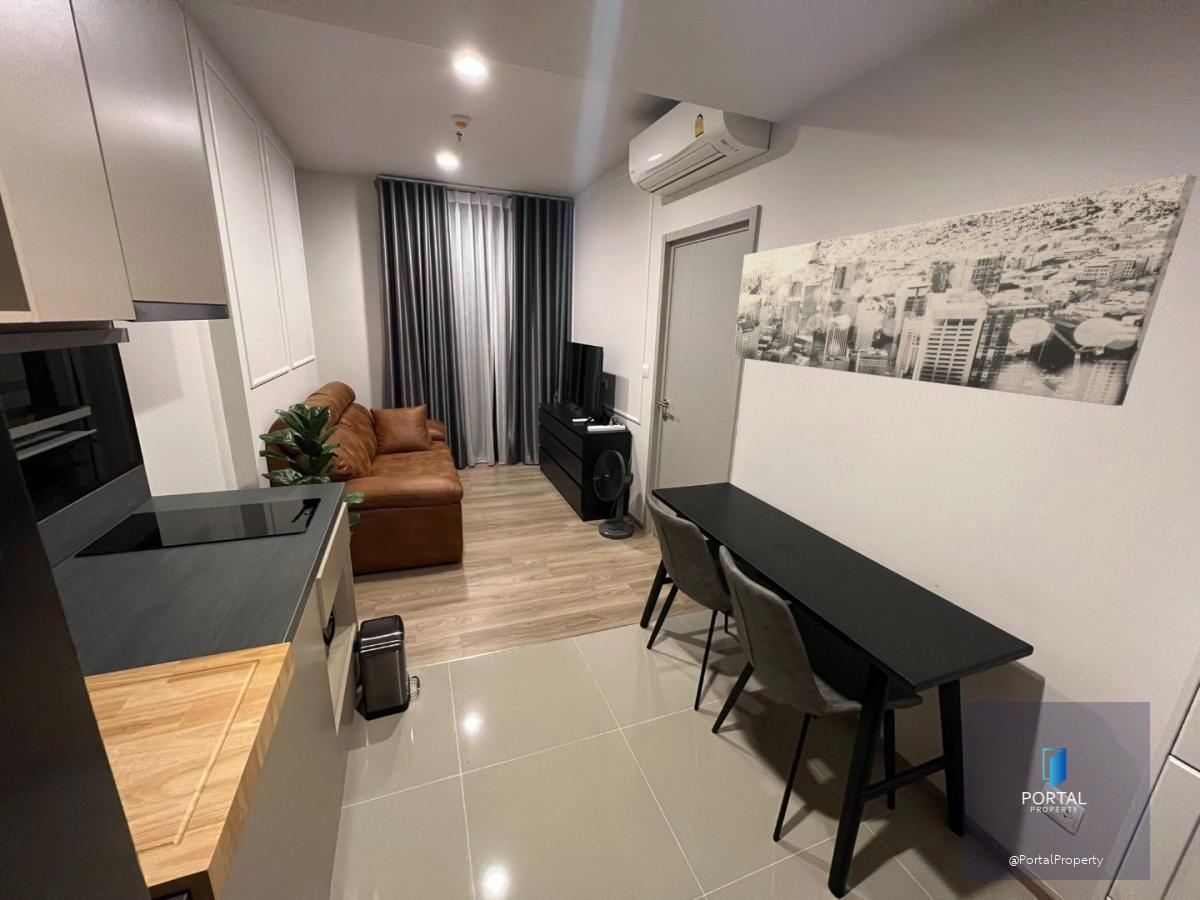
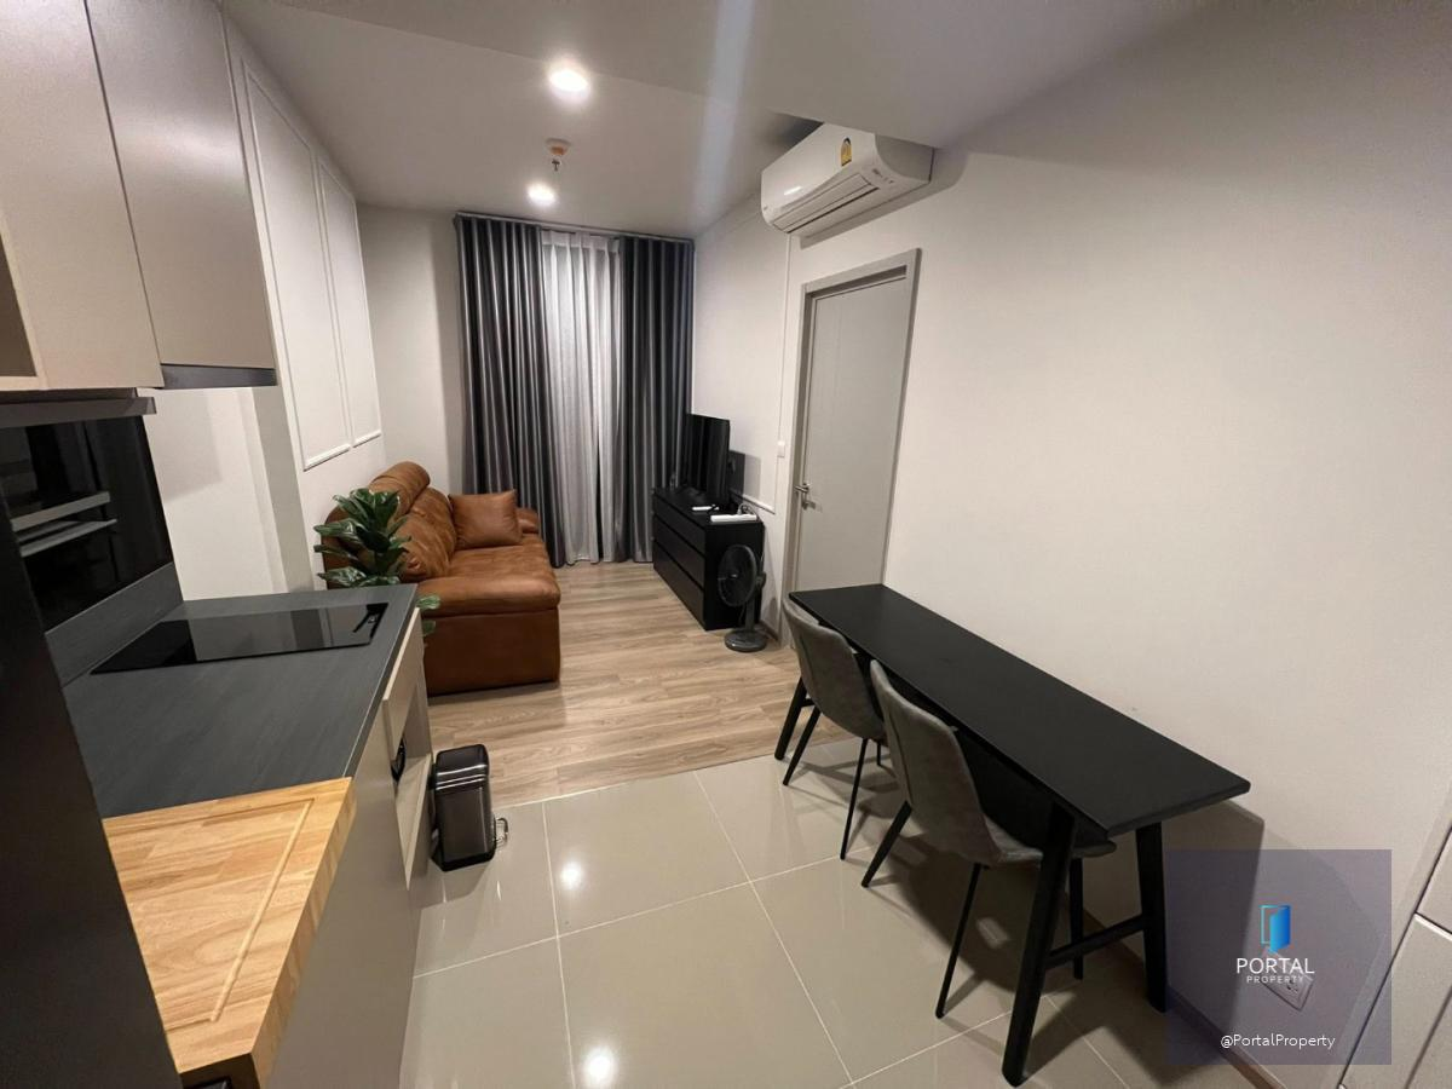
- wall art [732,173,1198,407]
